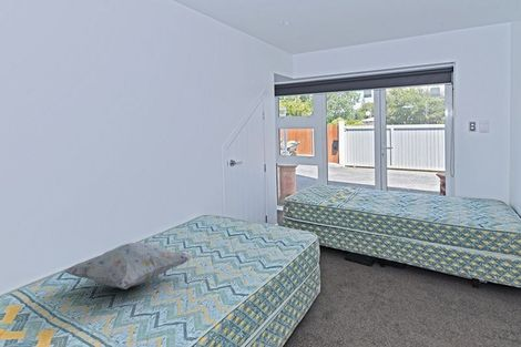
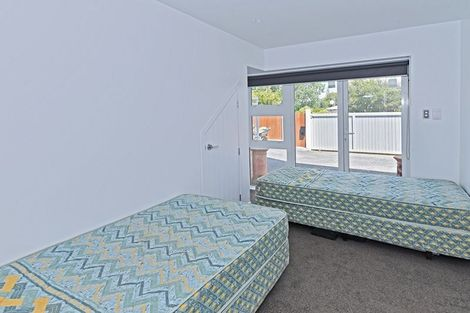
- decorative pillow [63,242,194,290]
